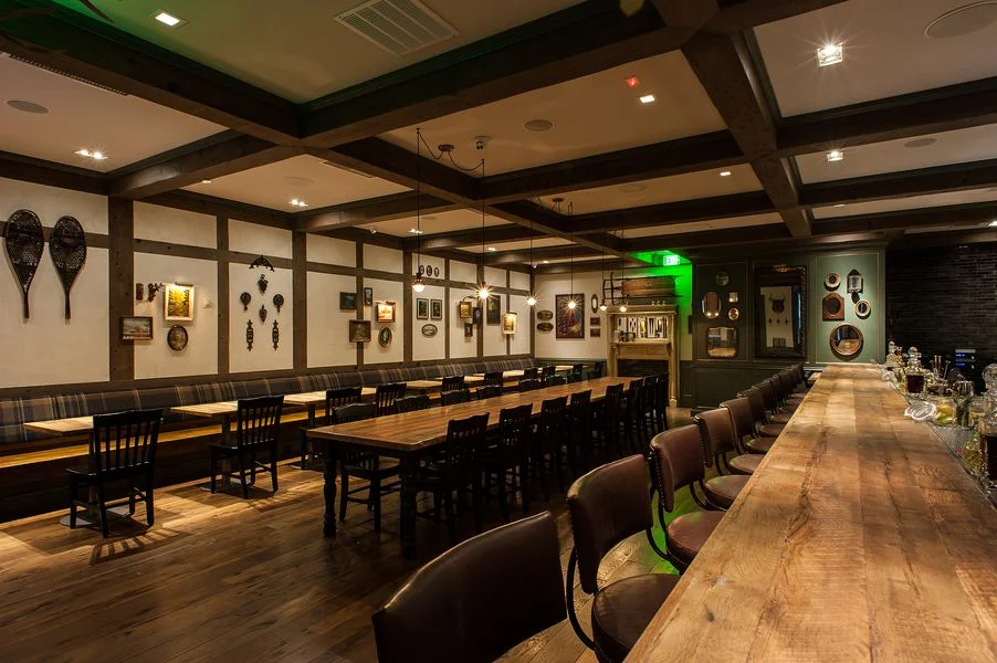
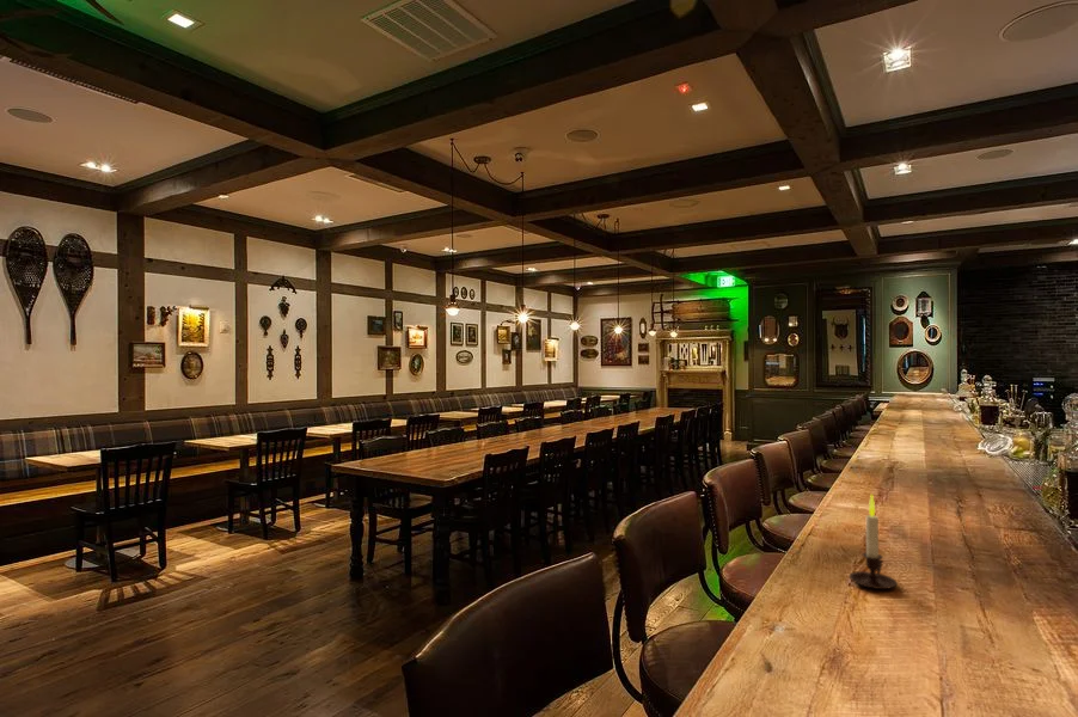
+ candle [847,492,899,590]
